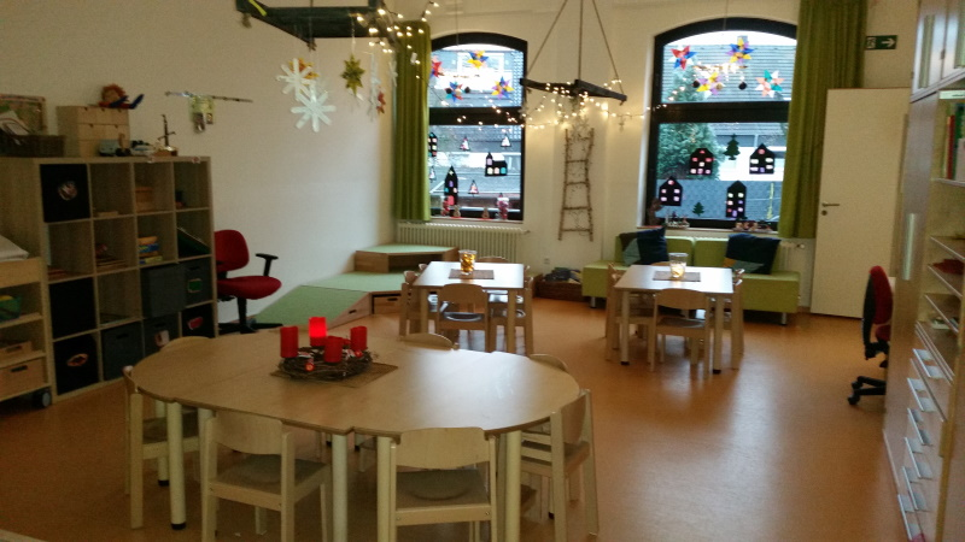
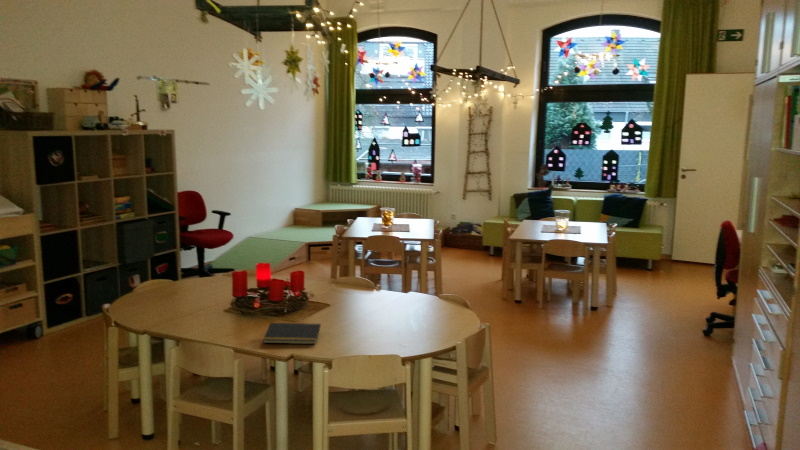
+ notepad [262,322,322,345]
